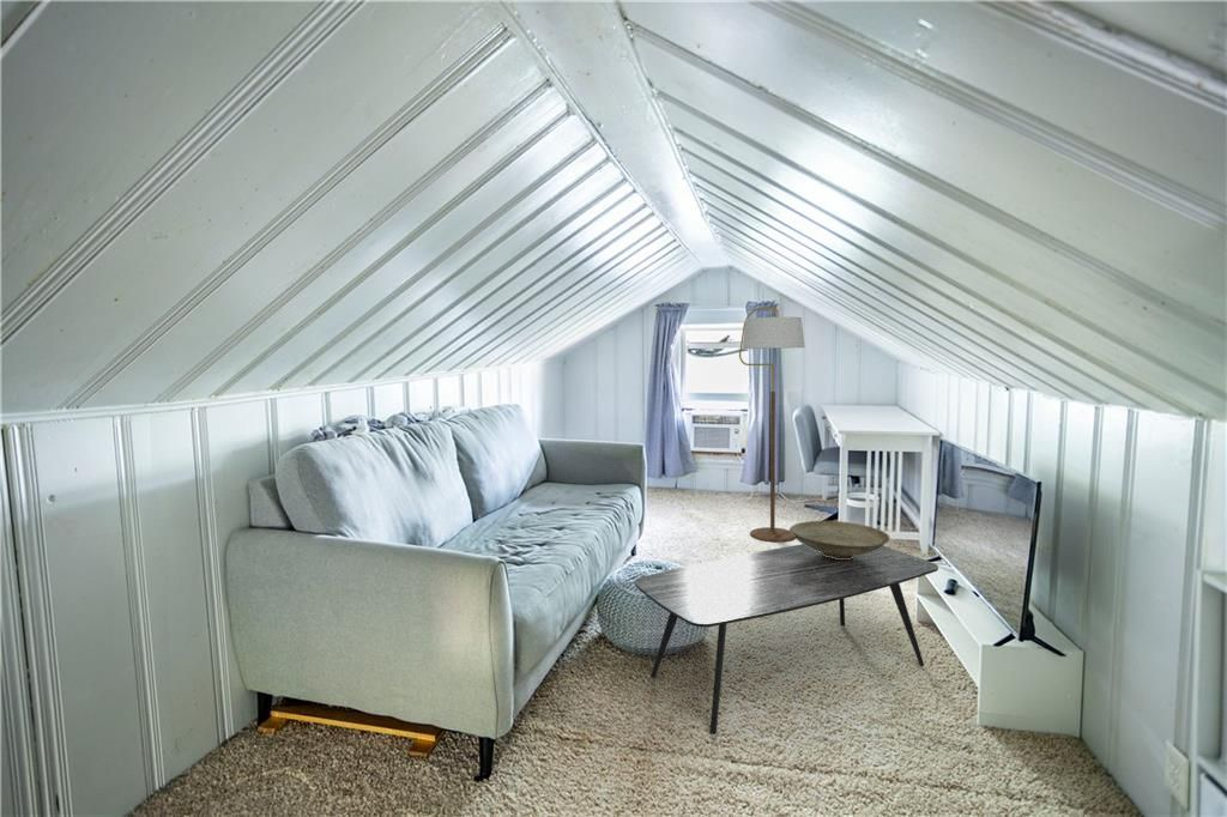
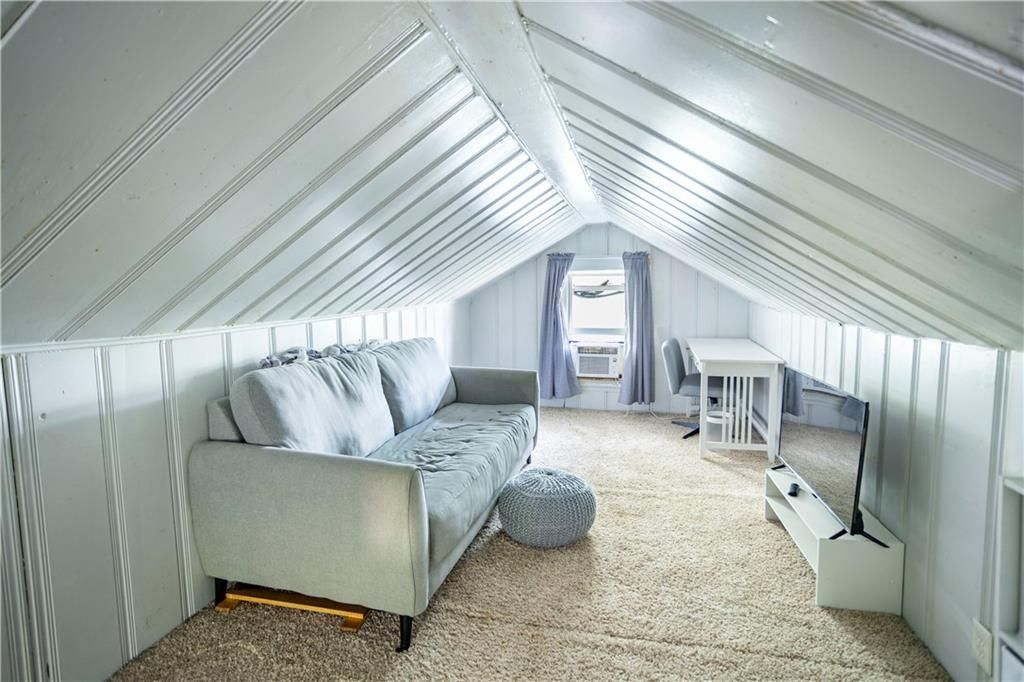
- floor lamp [738,305,806,543]
- coffee table [634,543,939,736]
- decorative bowl [788,520,891,559]
